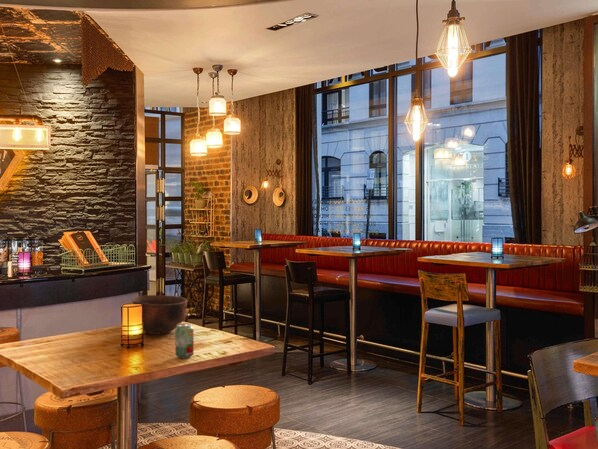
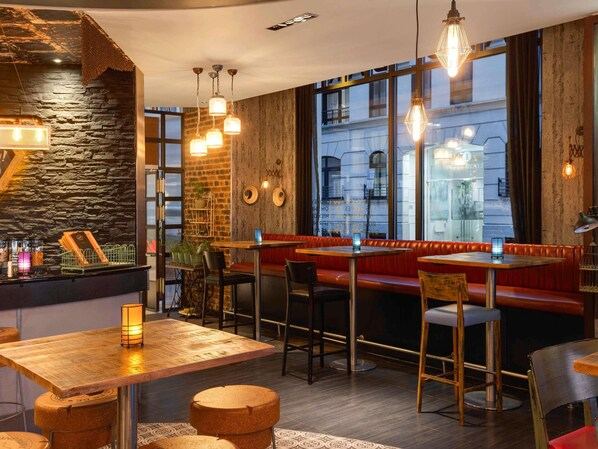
- bowl [131,294,189,335]
- beverage can [174,323,195,359]
